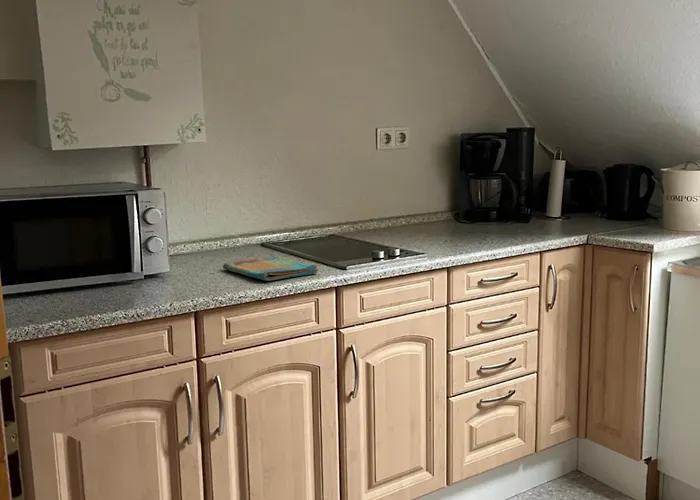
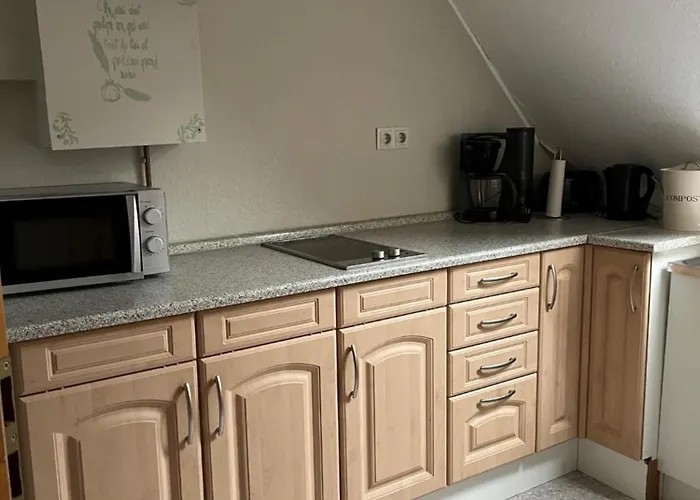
- dish towel [222,255,320,282]
